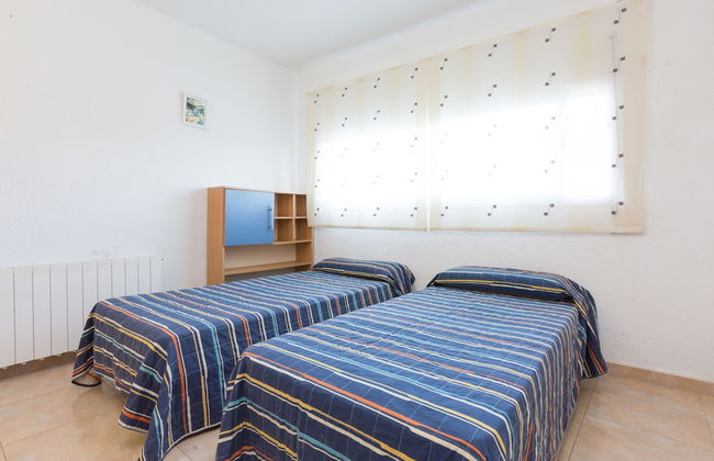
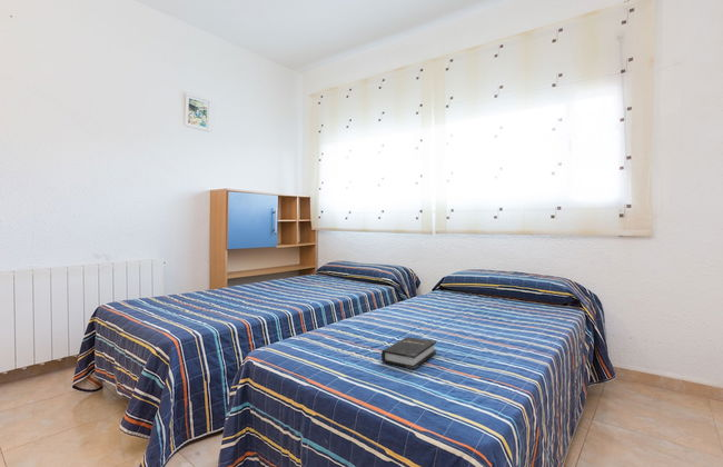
+ hardback book [380,336,437,370]
